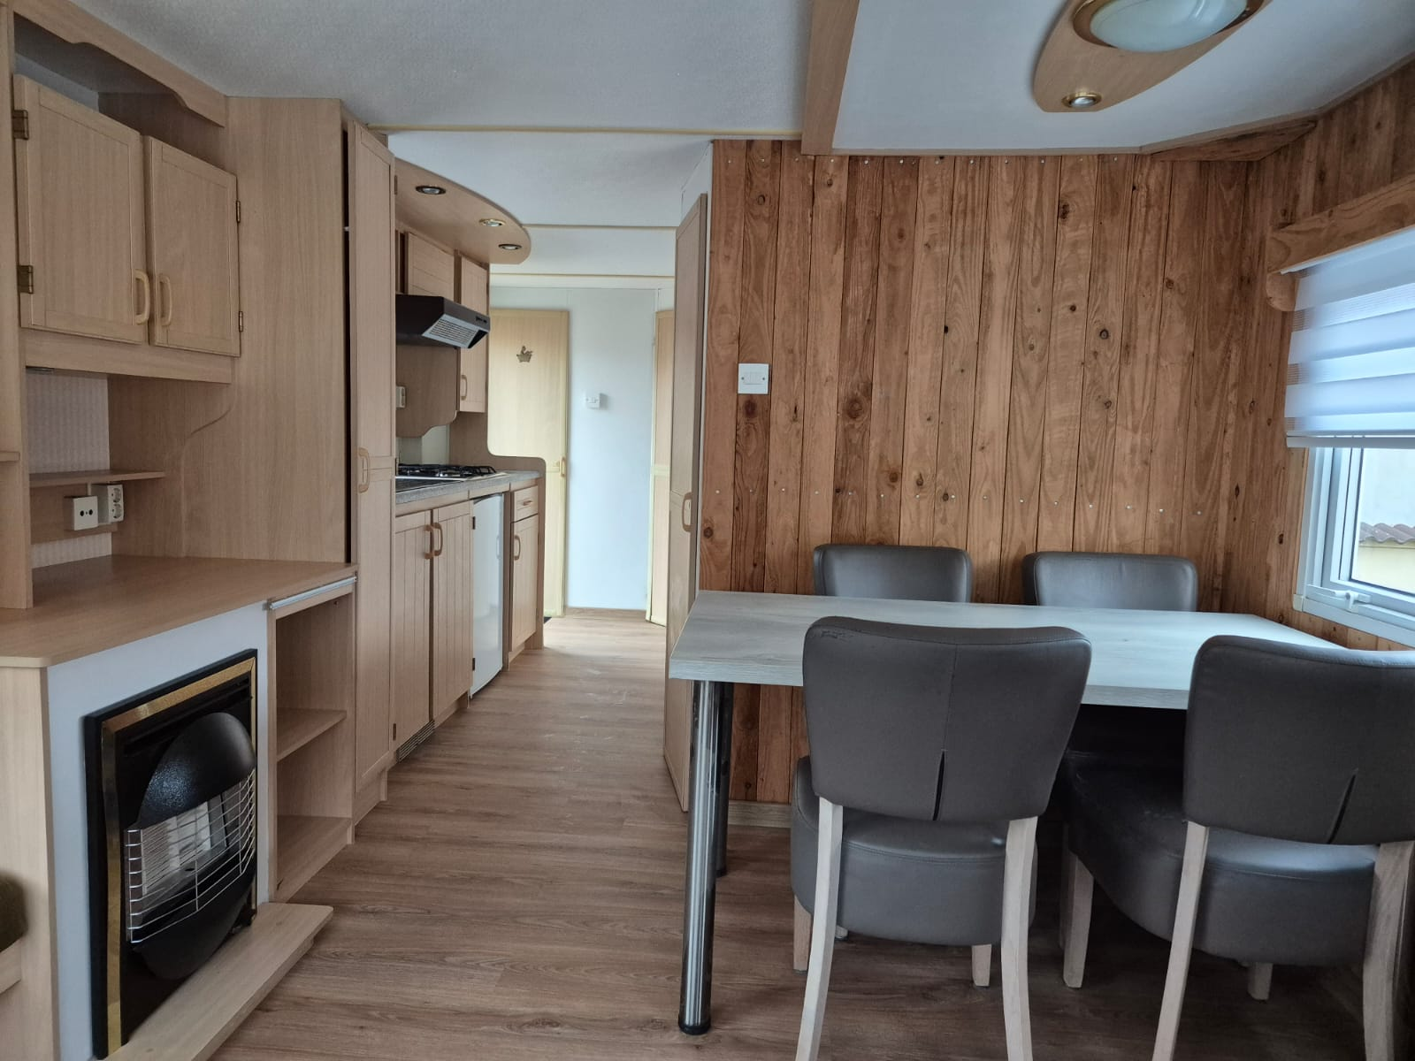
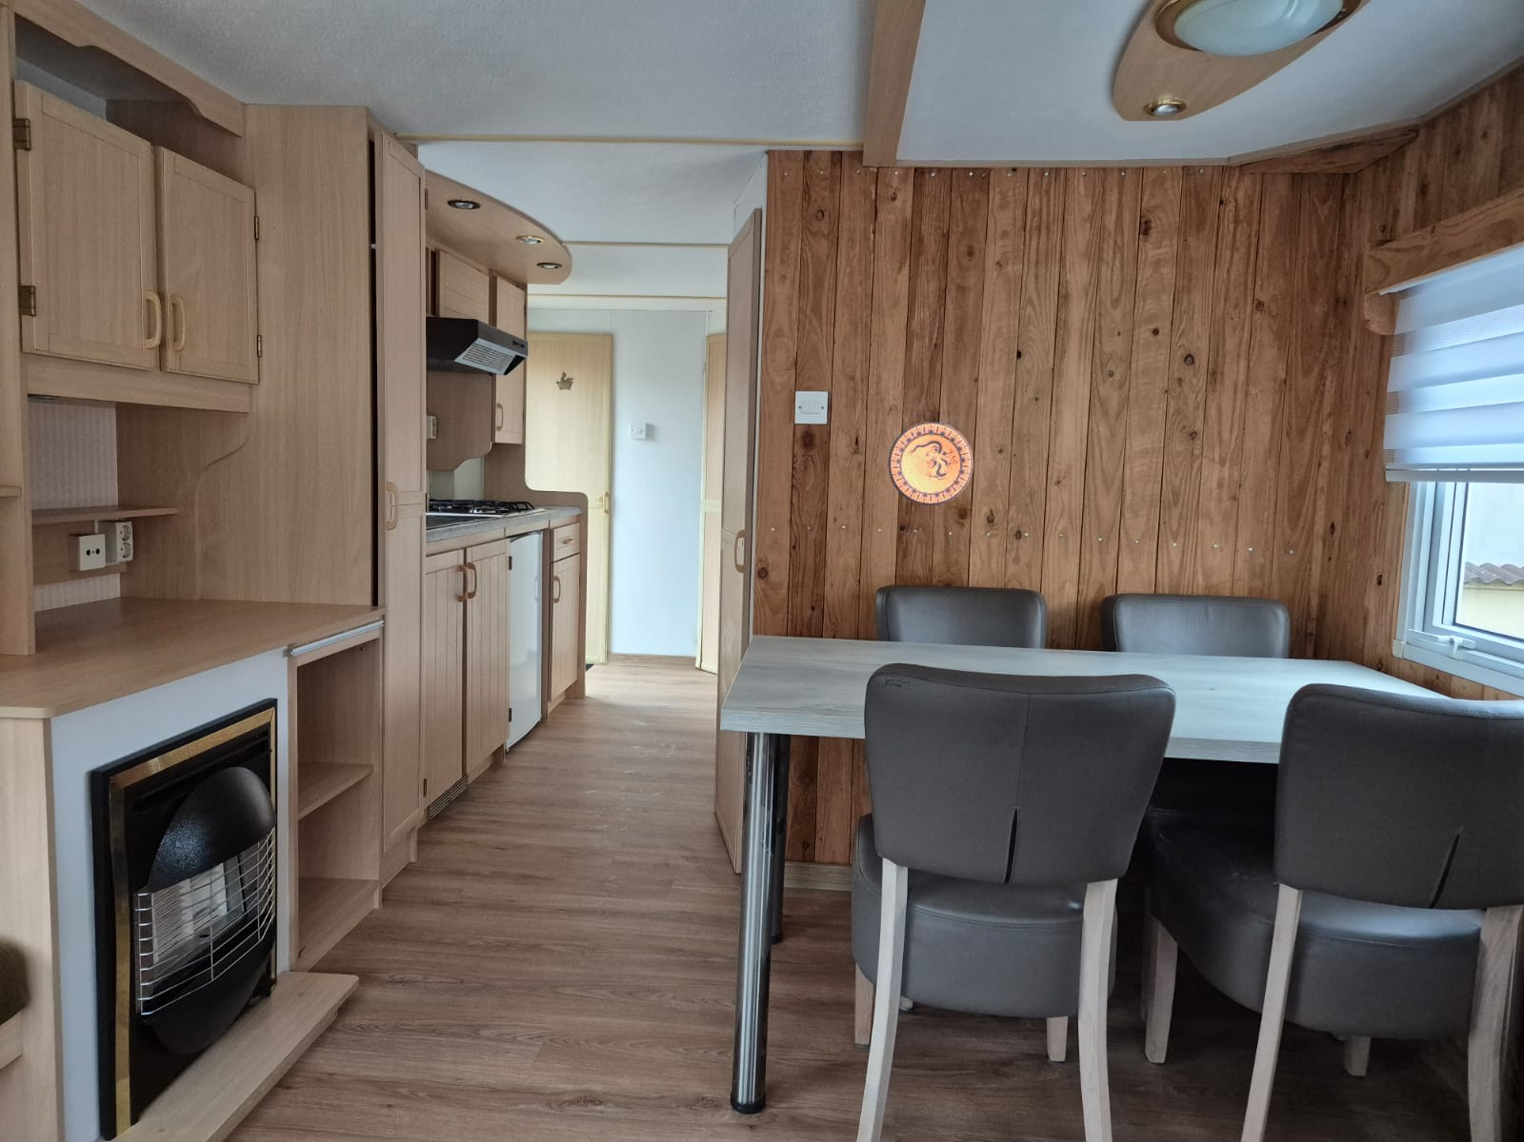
+ decorative plate [887,421,974,506]
